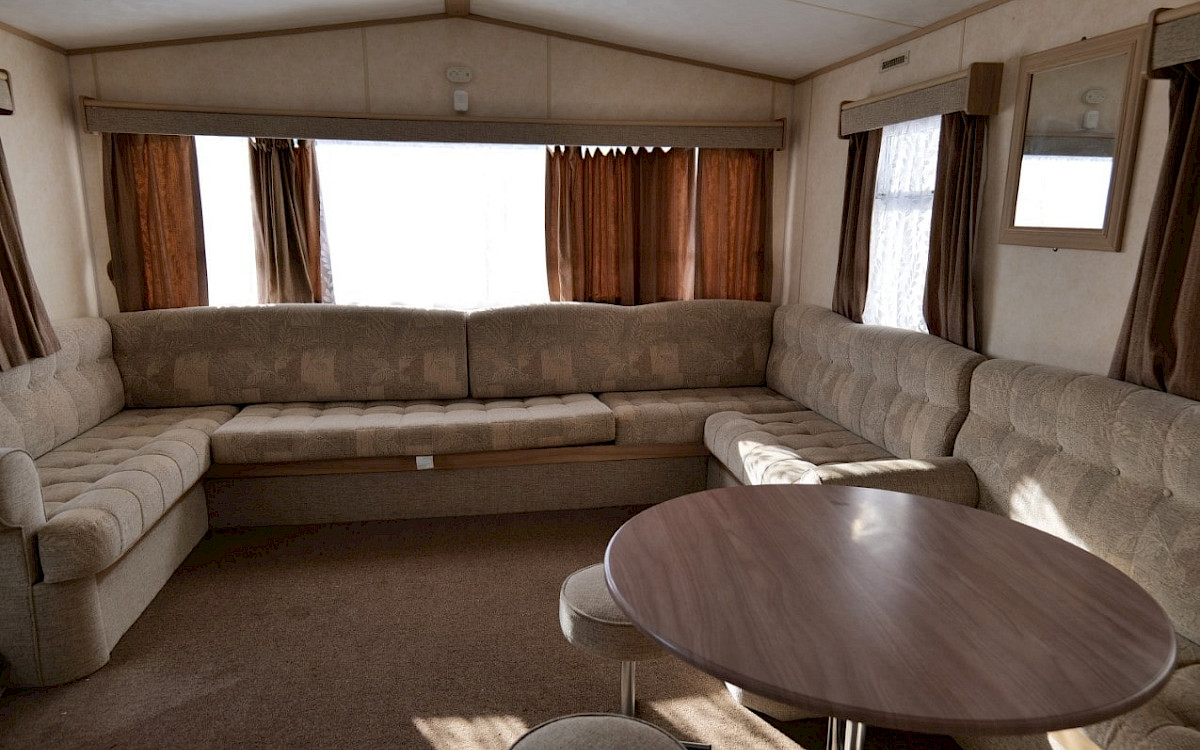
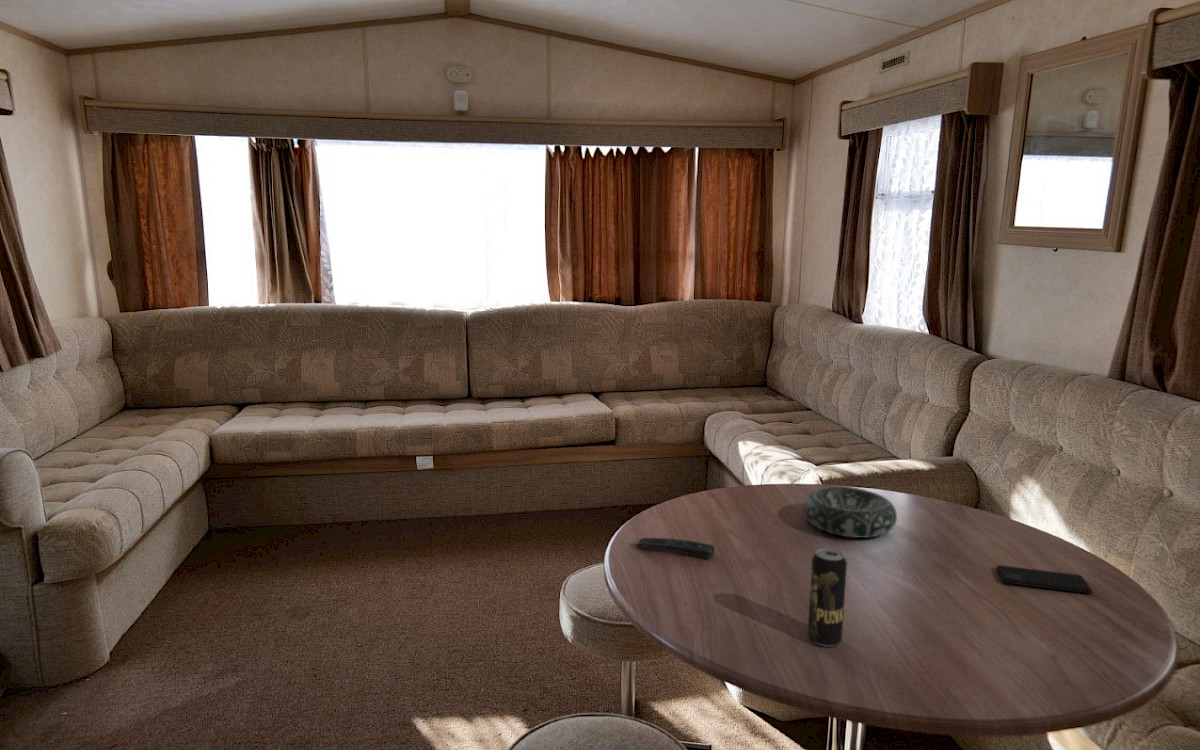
+ smartphone [995,564,1094,595]
+ beverage can [807,547,848,648]
+ decorative bowl [803,486,898,539]
+ remote control [633,537,716,560]
